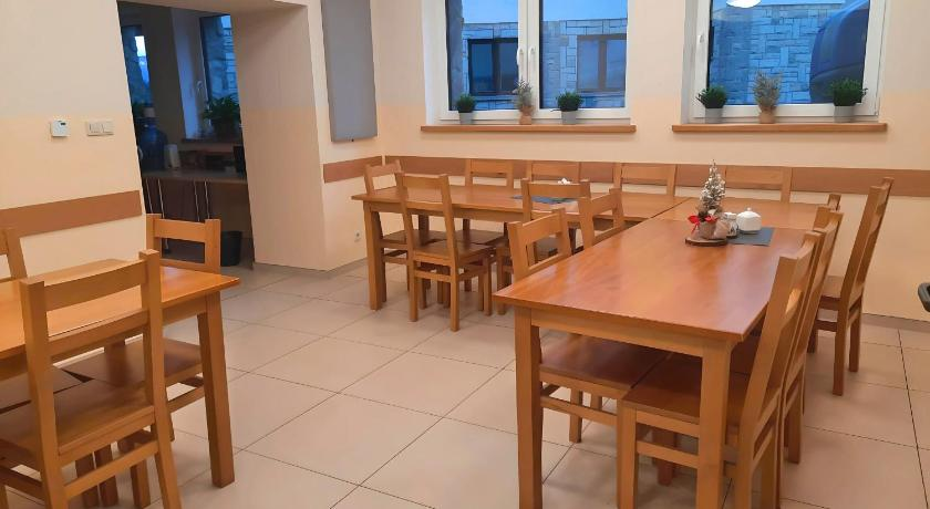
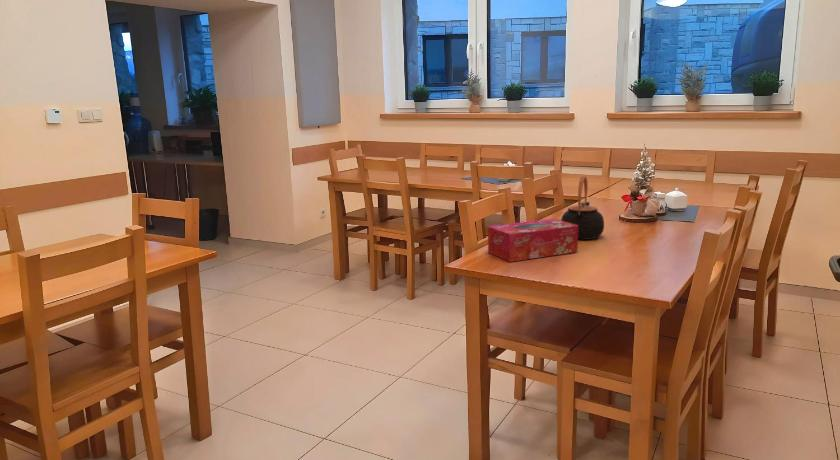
+ teapot [560,174,605,240]
+ tissue box [487,218,579,263]
